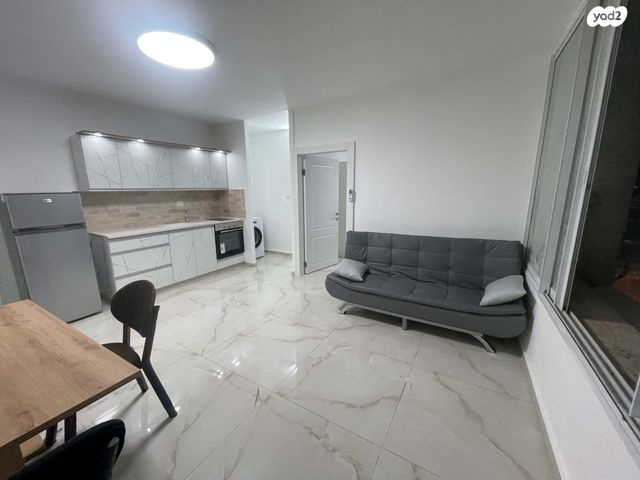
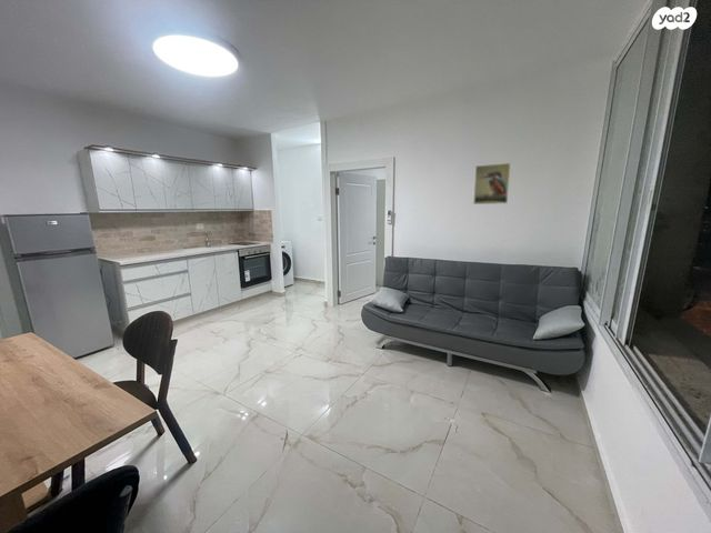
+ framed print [472,162,511,205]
